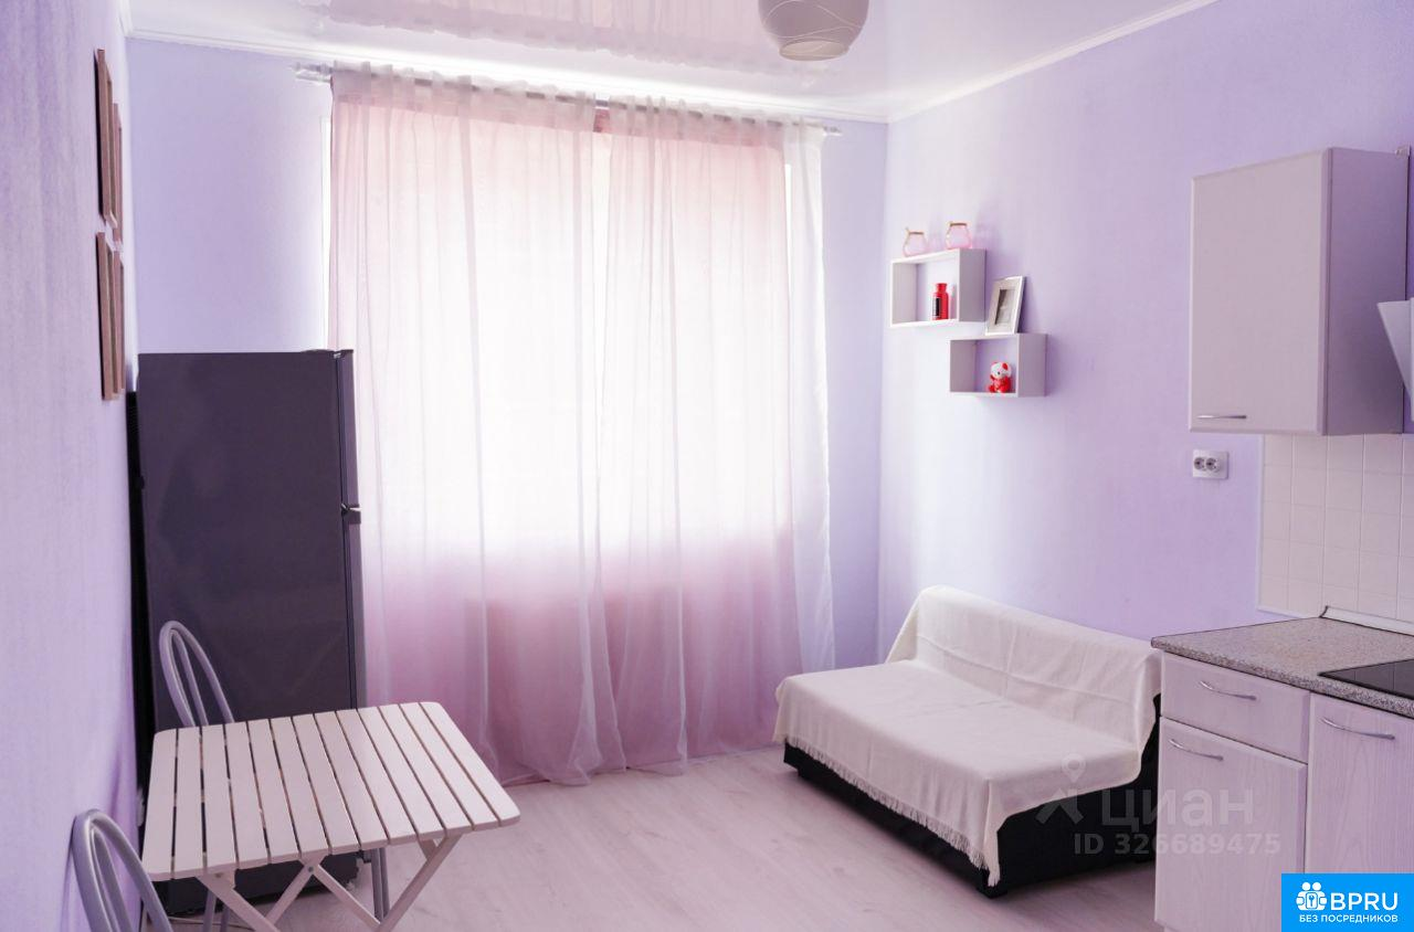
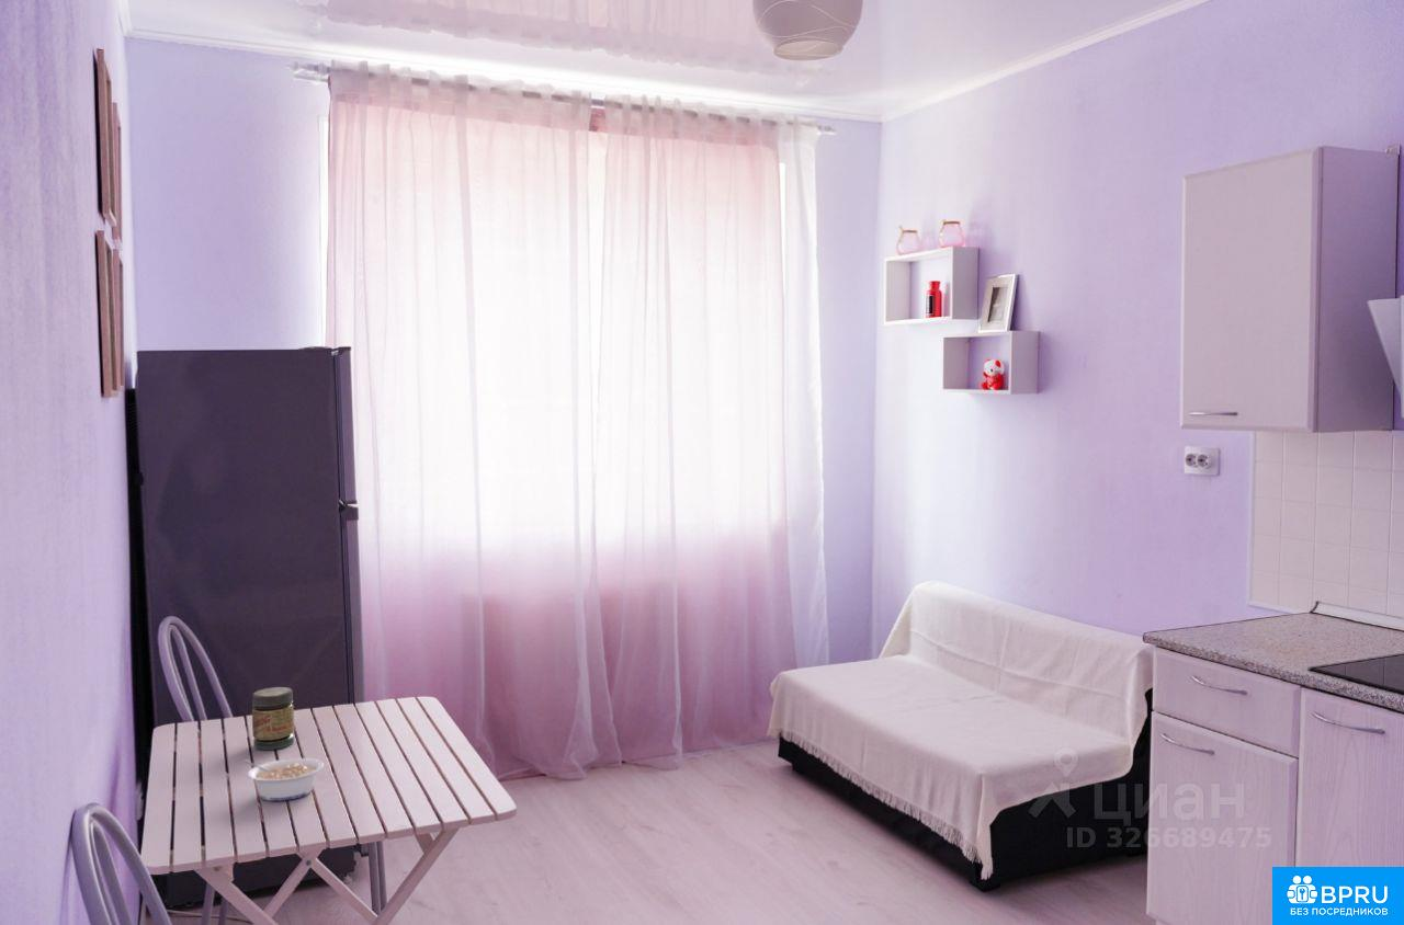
+ jar [251,686,295,751]
+ legume [240,757,325,802]
